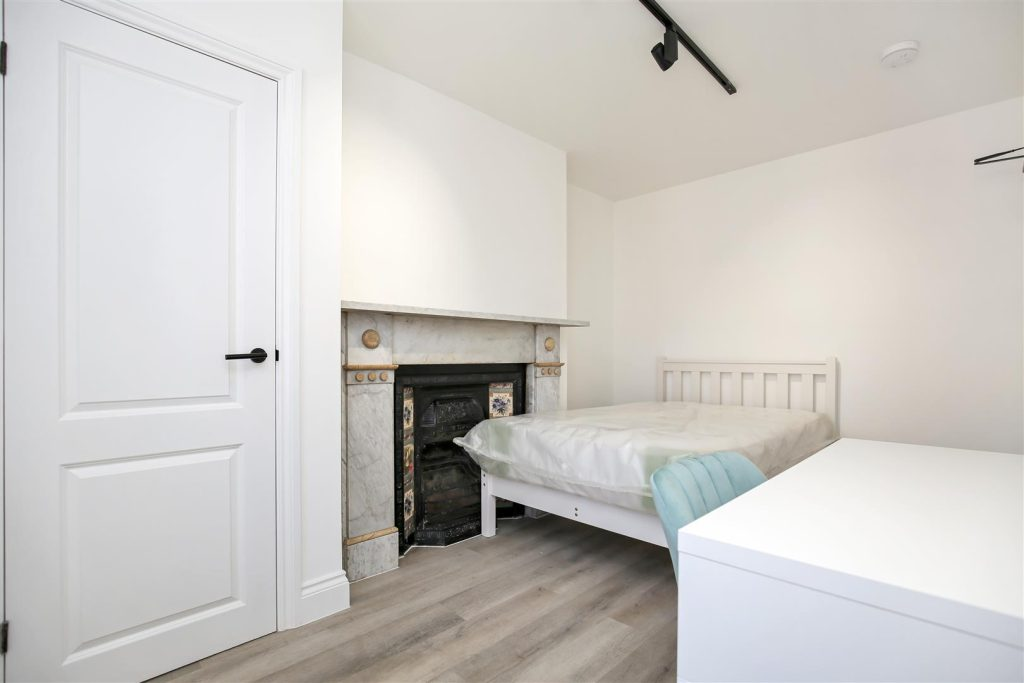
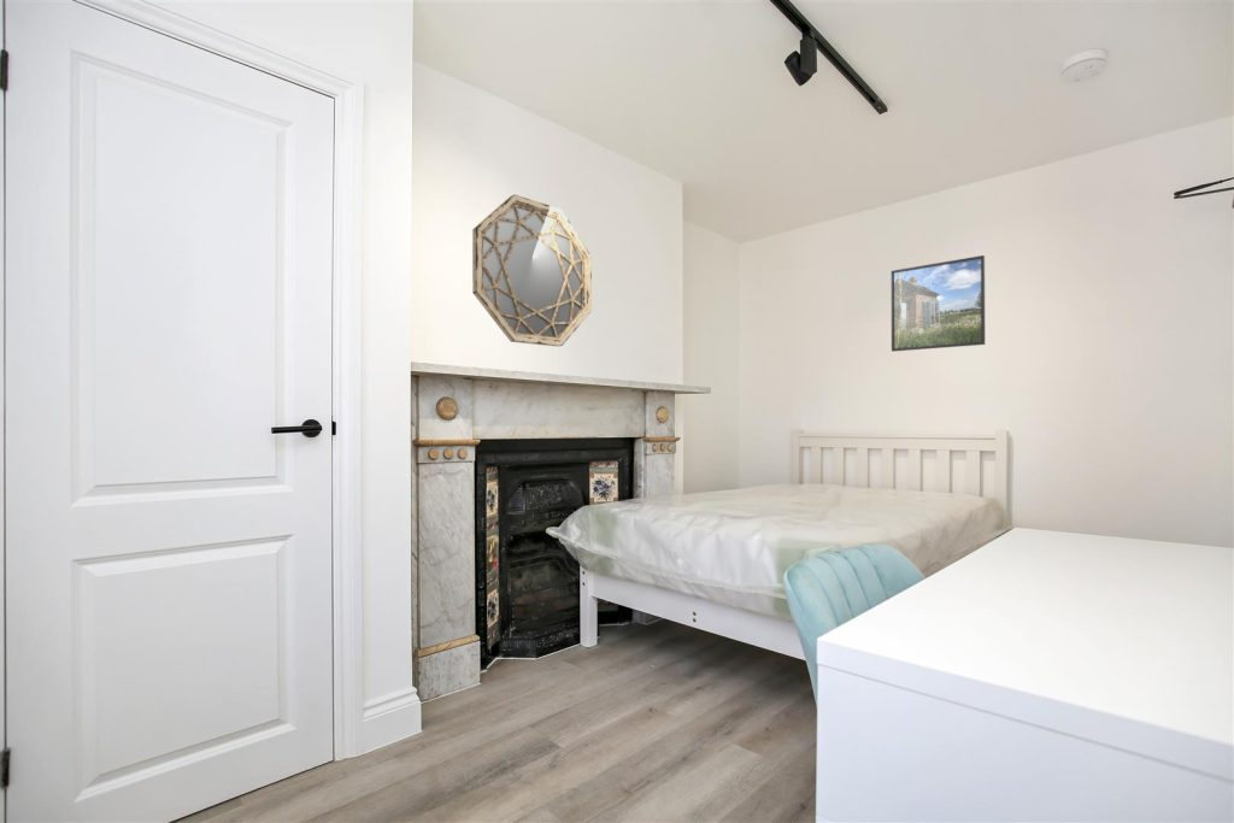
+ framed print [891,254,986,353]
+ home mirror [471,194,593,348]
